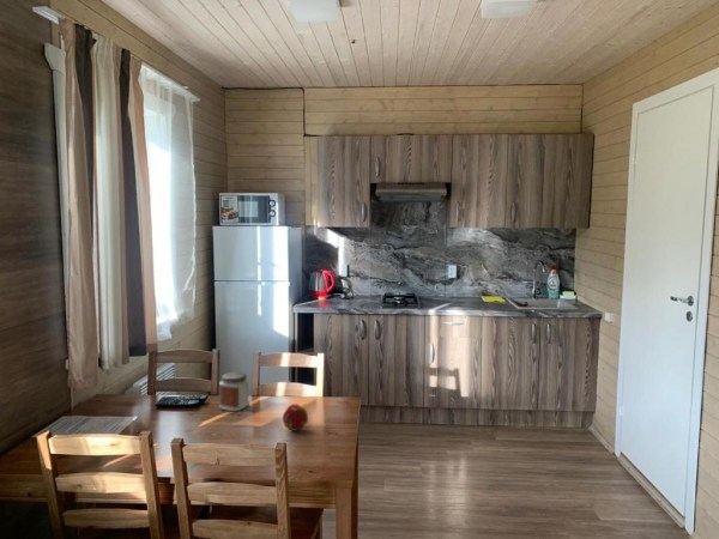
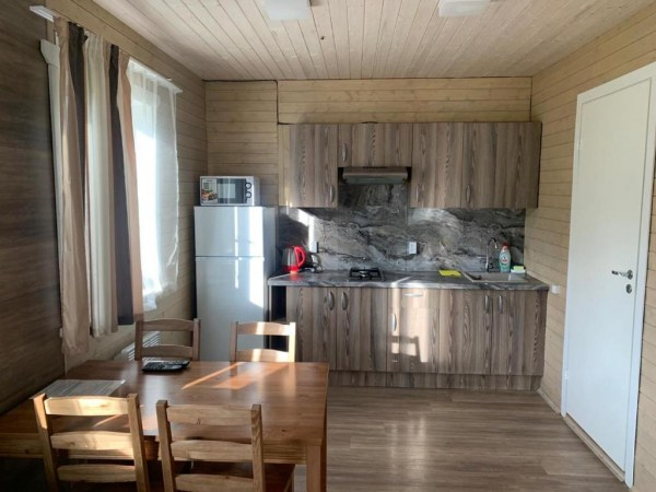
- fruit [282,404,309,432]
- jar [218,371,250,412]
